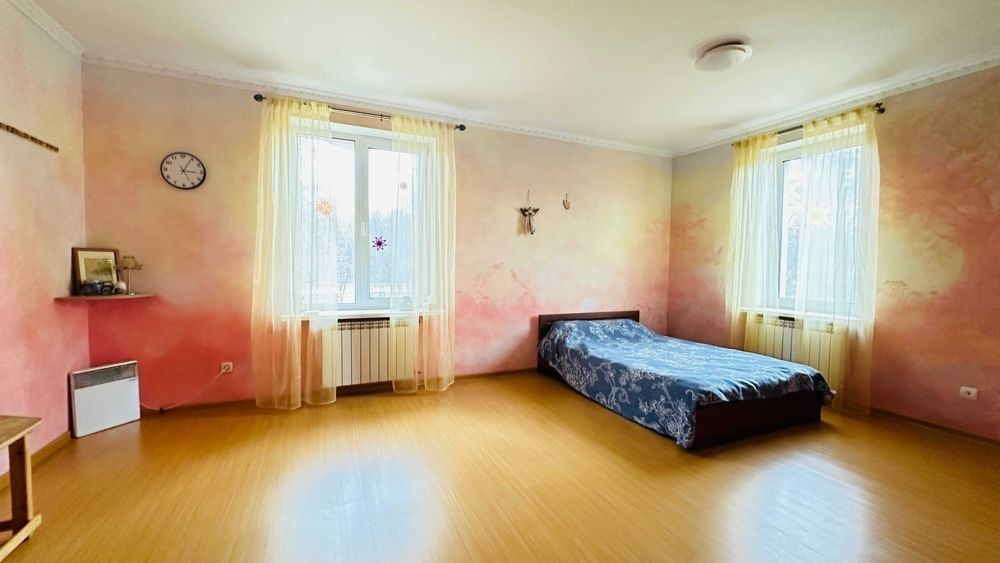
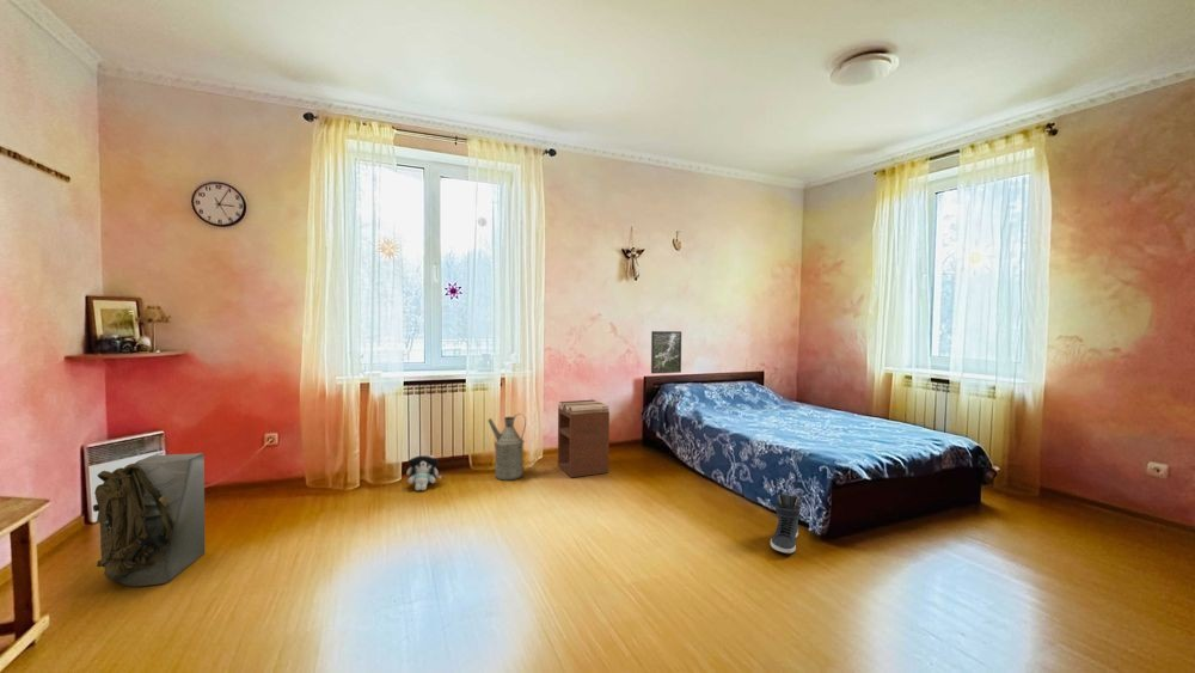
+ plush toy [405,454,443,491]
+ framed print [650,330,682,374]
+ nightstand [557,398,611,478]
+ sneaker [770,492,802,555]
+ backpack [92,452,206,587]
+ watering can [486,412,527,481]
